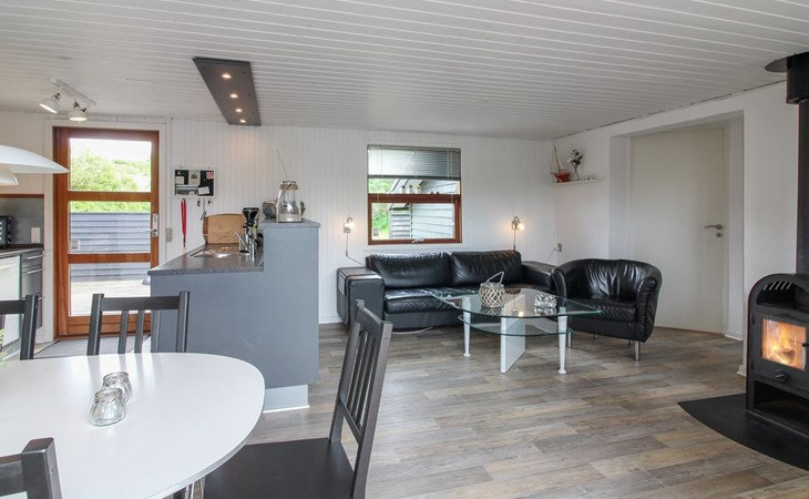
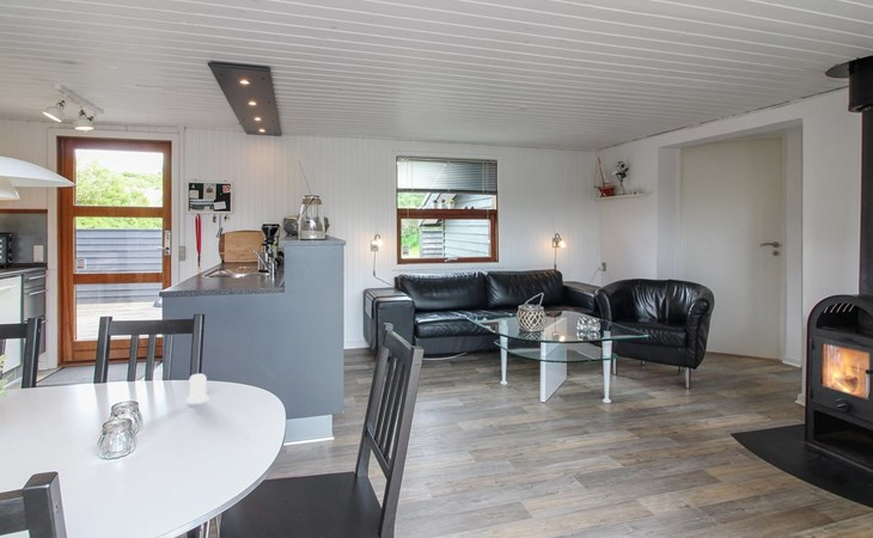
+ salt shaker [185,373,210,404]
